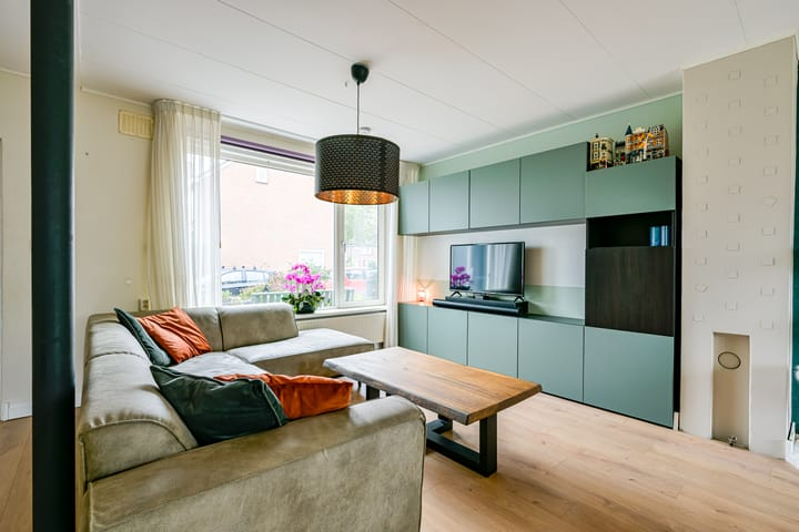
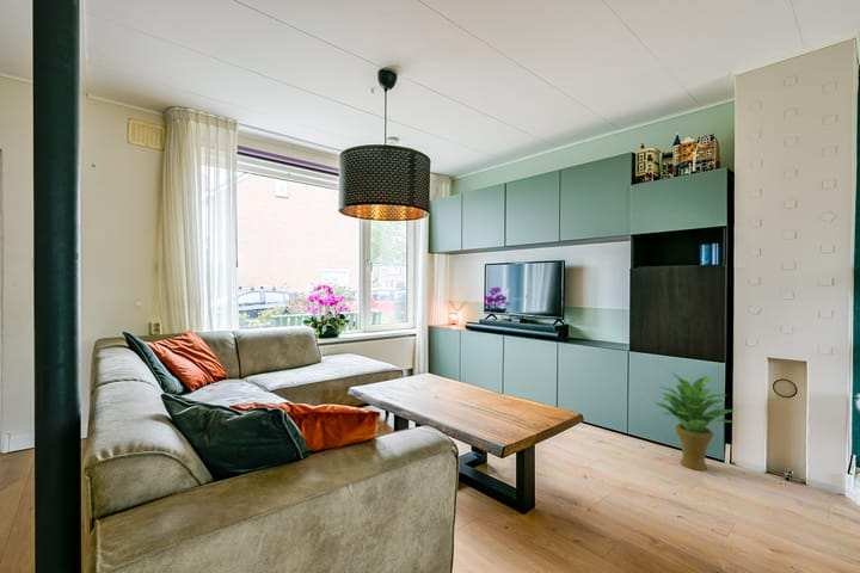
+ potted plant [652,371,735,472]
